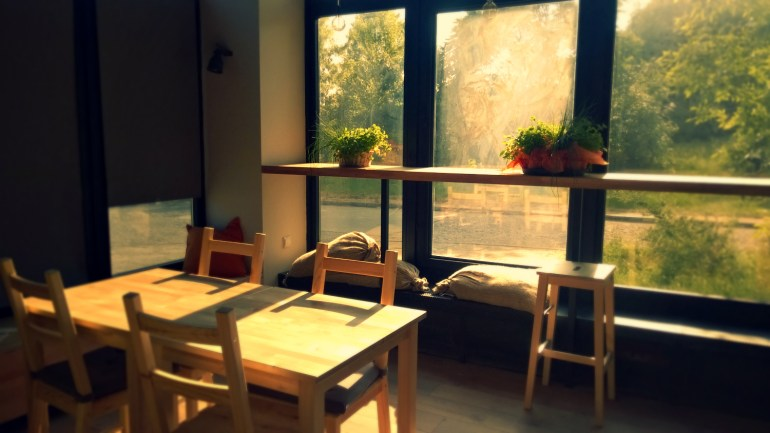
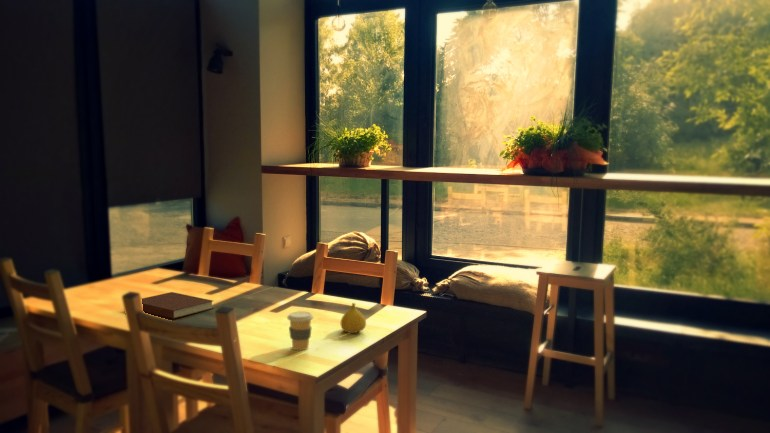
+ notebook [141,291,214,320]
+ coffee cup [286,310,314,351]
+ fruit [340,302,367,334]
